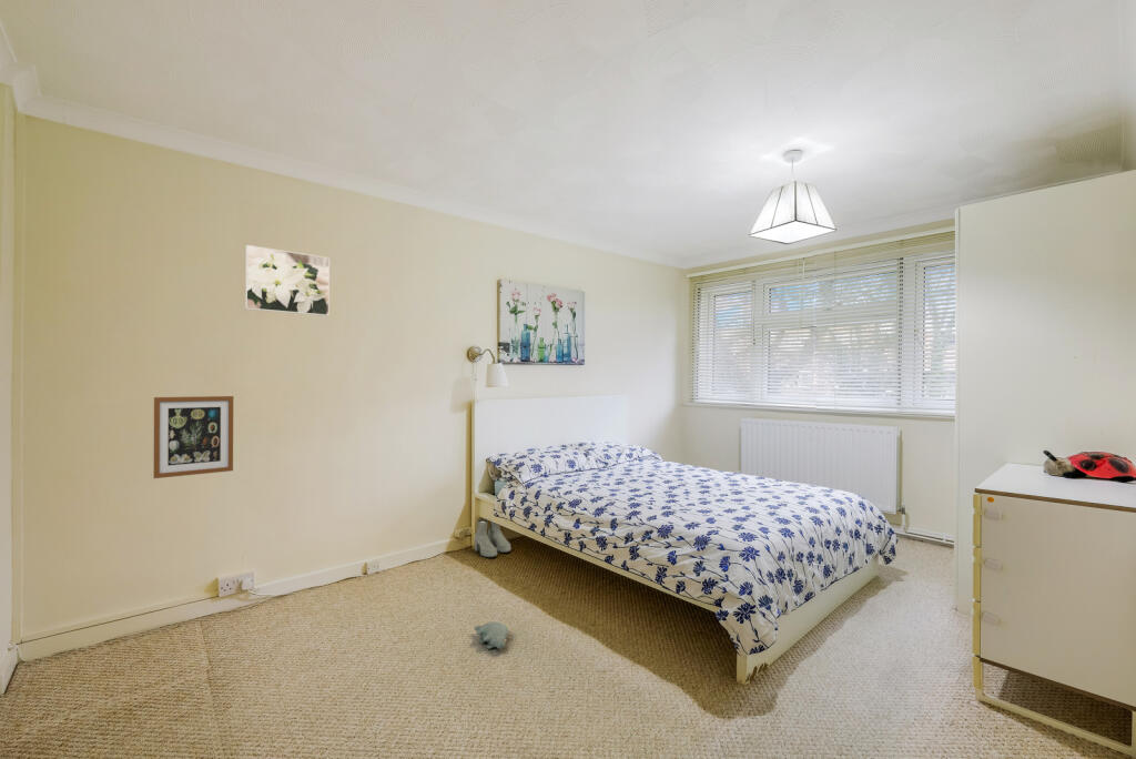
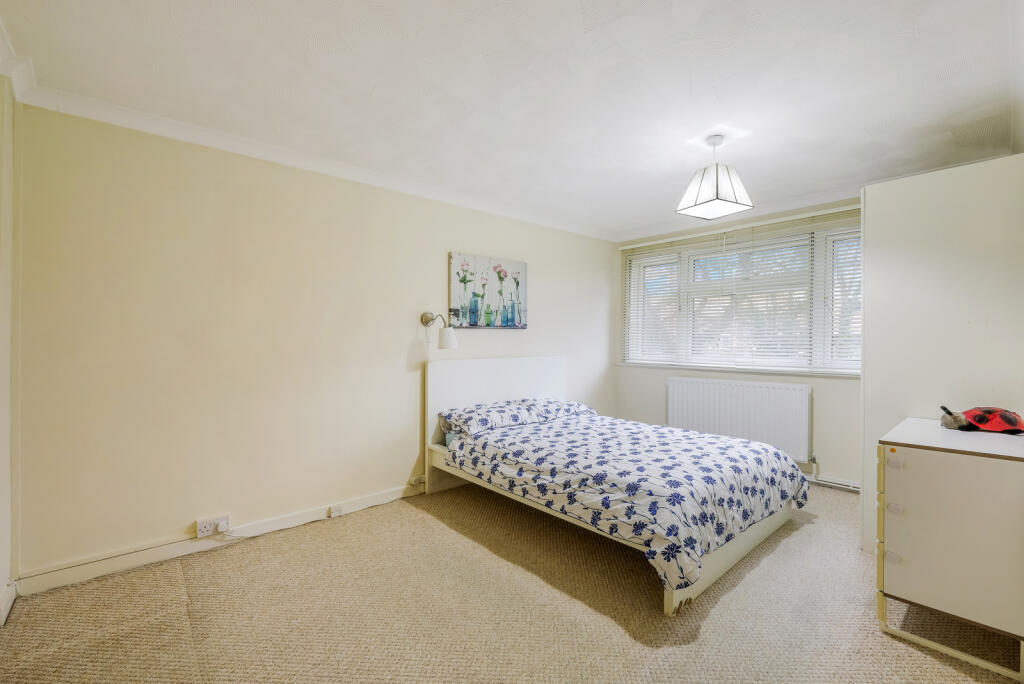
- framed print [244,244,331,317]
- boots [473,518,511,558]
- plush toy [474,621,511,650]
- wall art [152,395,234,479]
